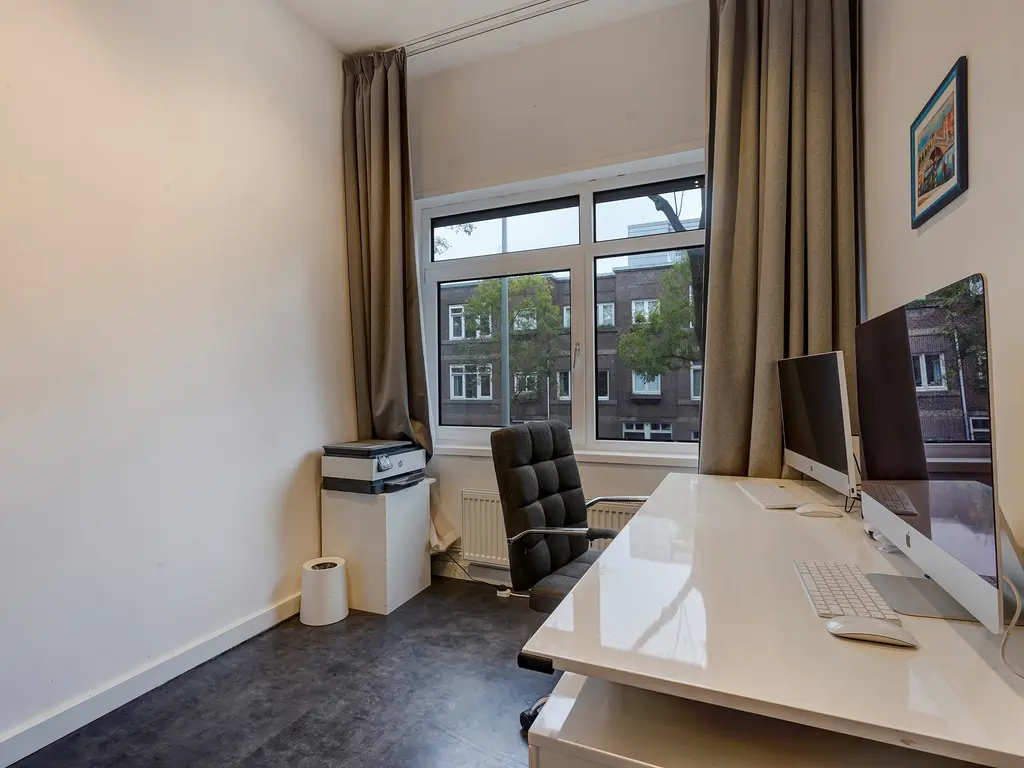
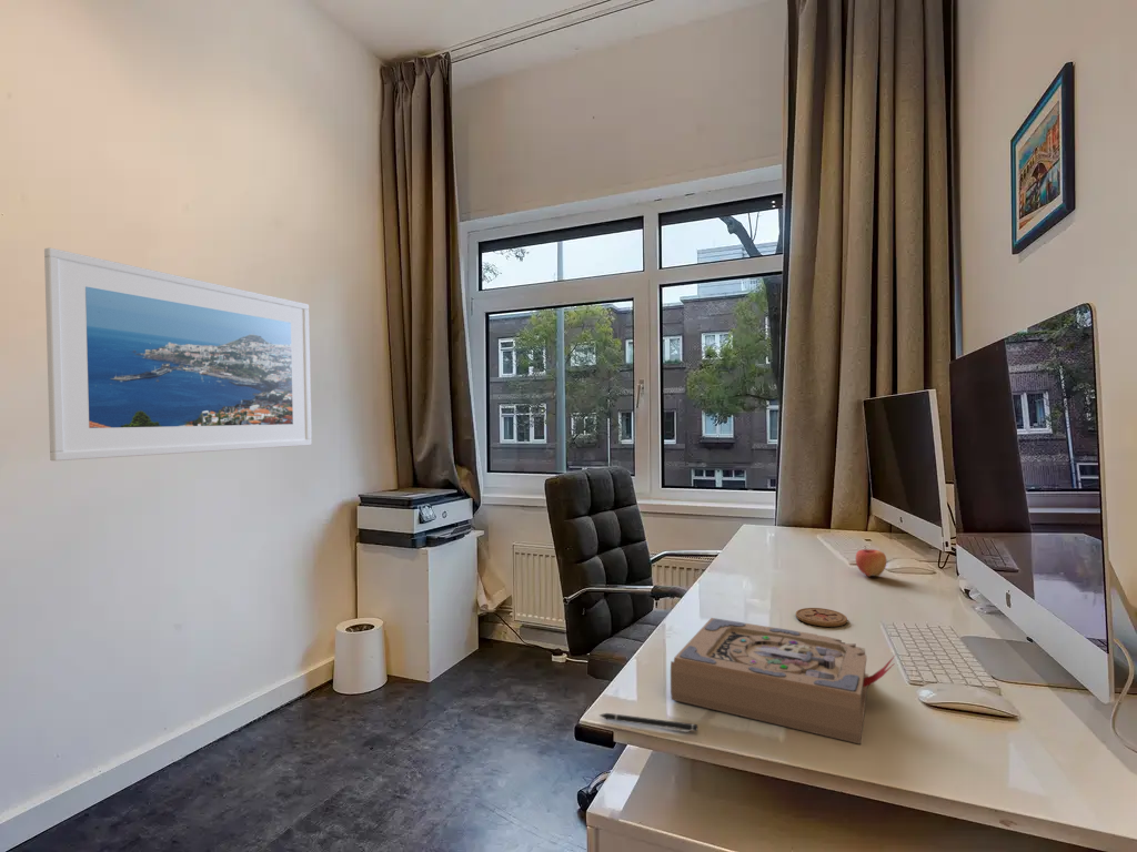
+ coaster [795,607,848,628]
+ apple [855,545,887,578]
+ book [670,617,896,746]
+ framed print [43,246,313,462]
+ pen [597,712,698,733]
